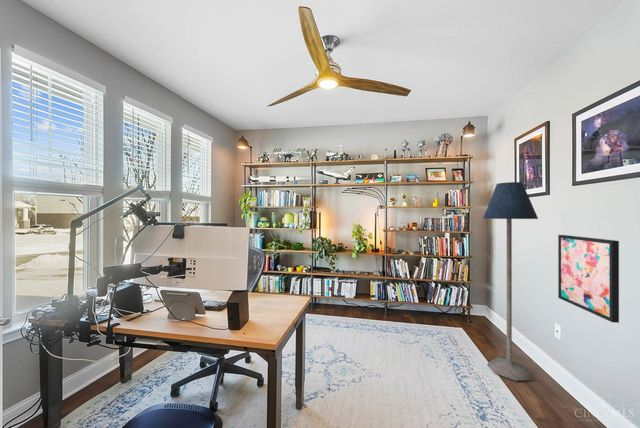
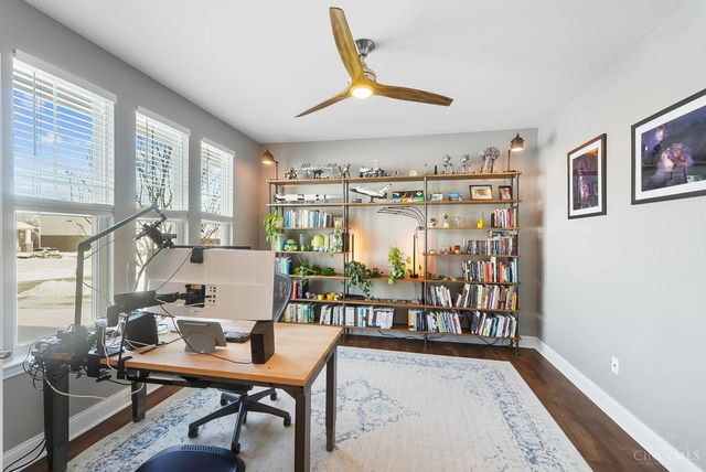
- floor lamp [482,181,539,382]
- wall art [557,234,620,324]
